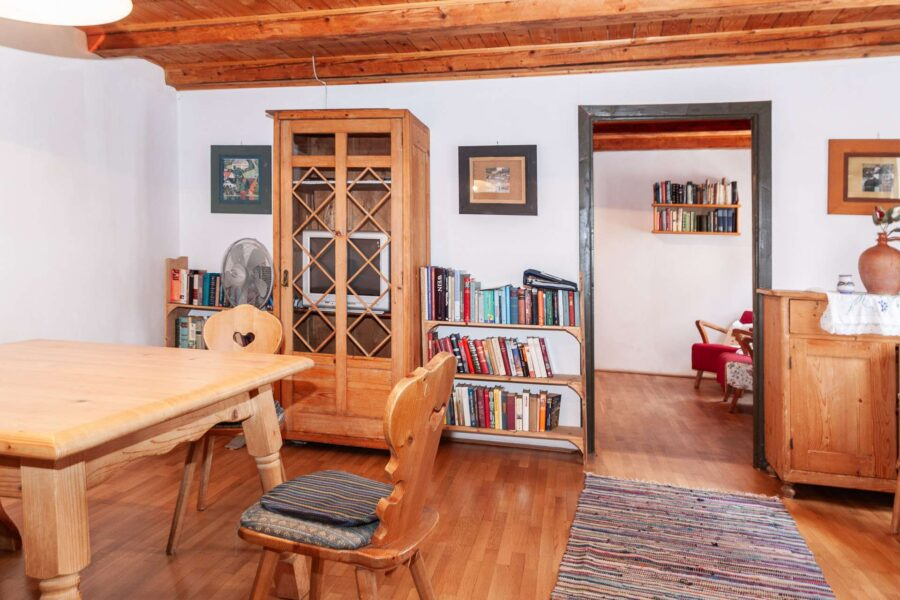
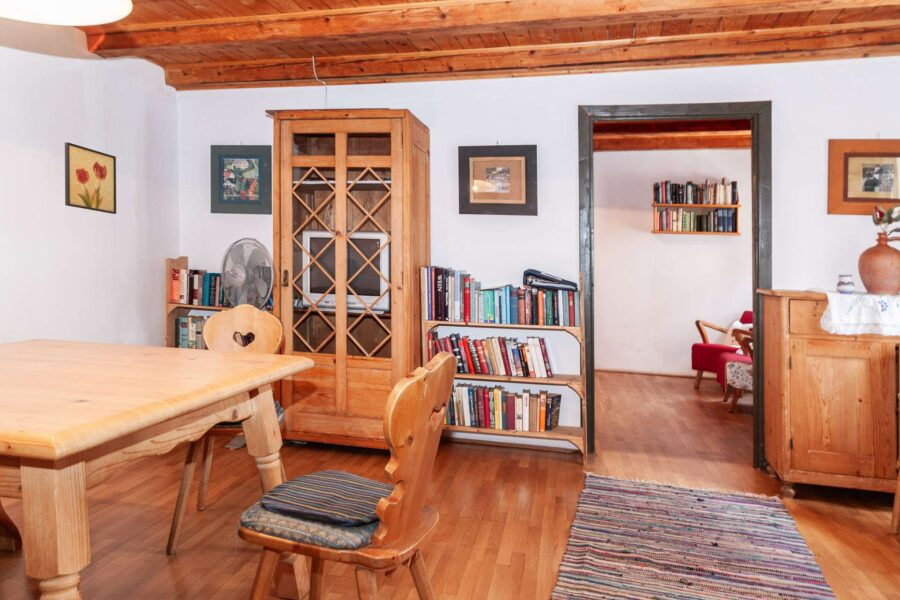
+ wall art [64,141,117,215]
